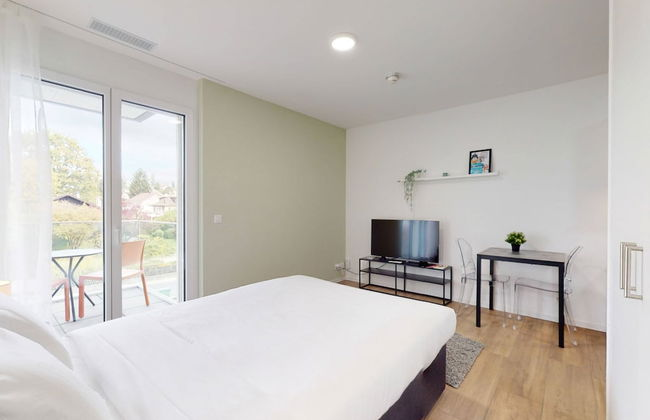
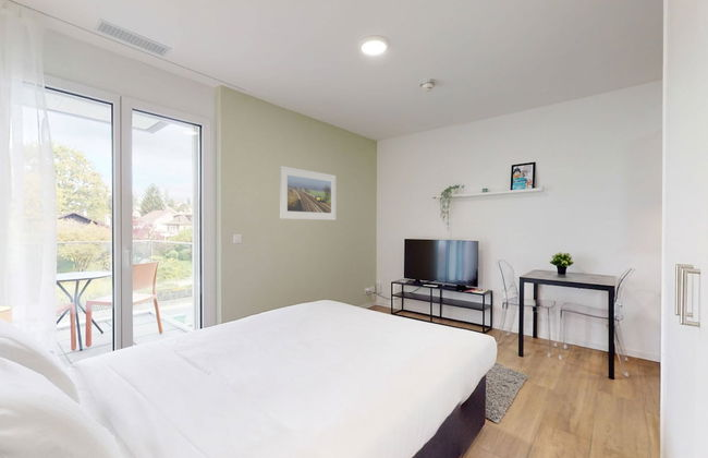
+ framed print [279,165,337,221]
